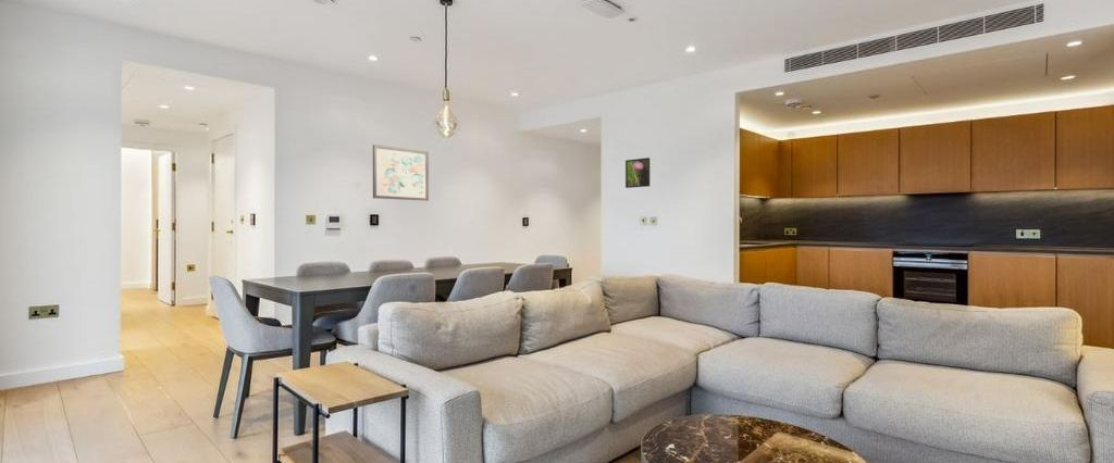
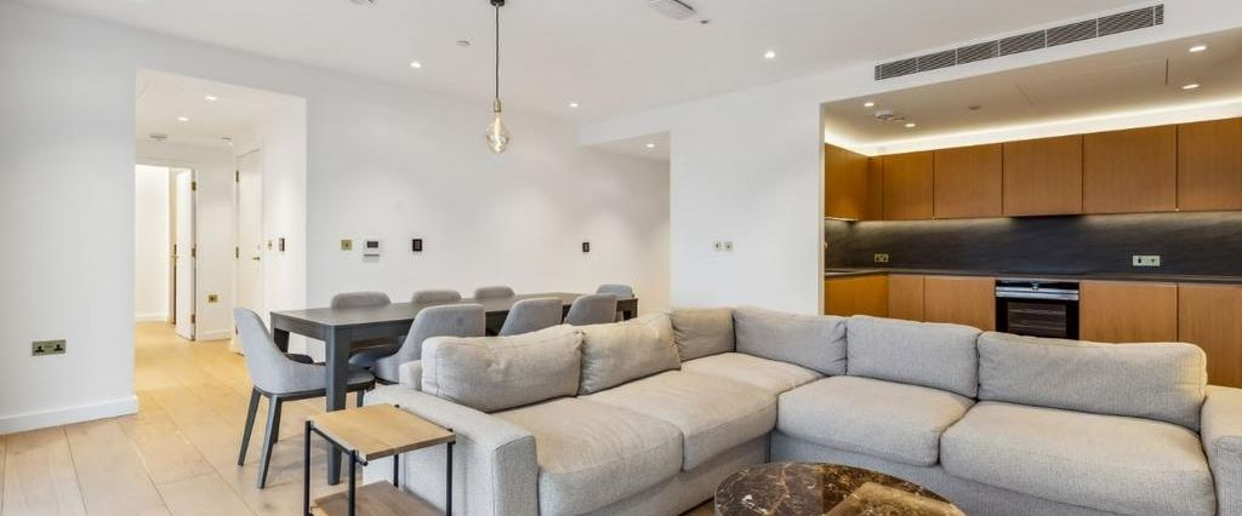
- wall art [372,143,430,202]
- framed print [624,157,651,189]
